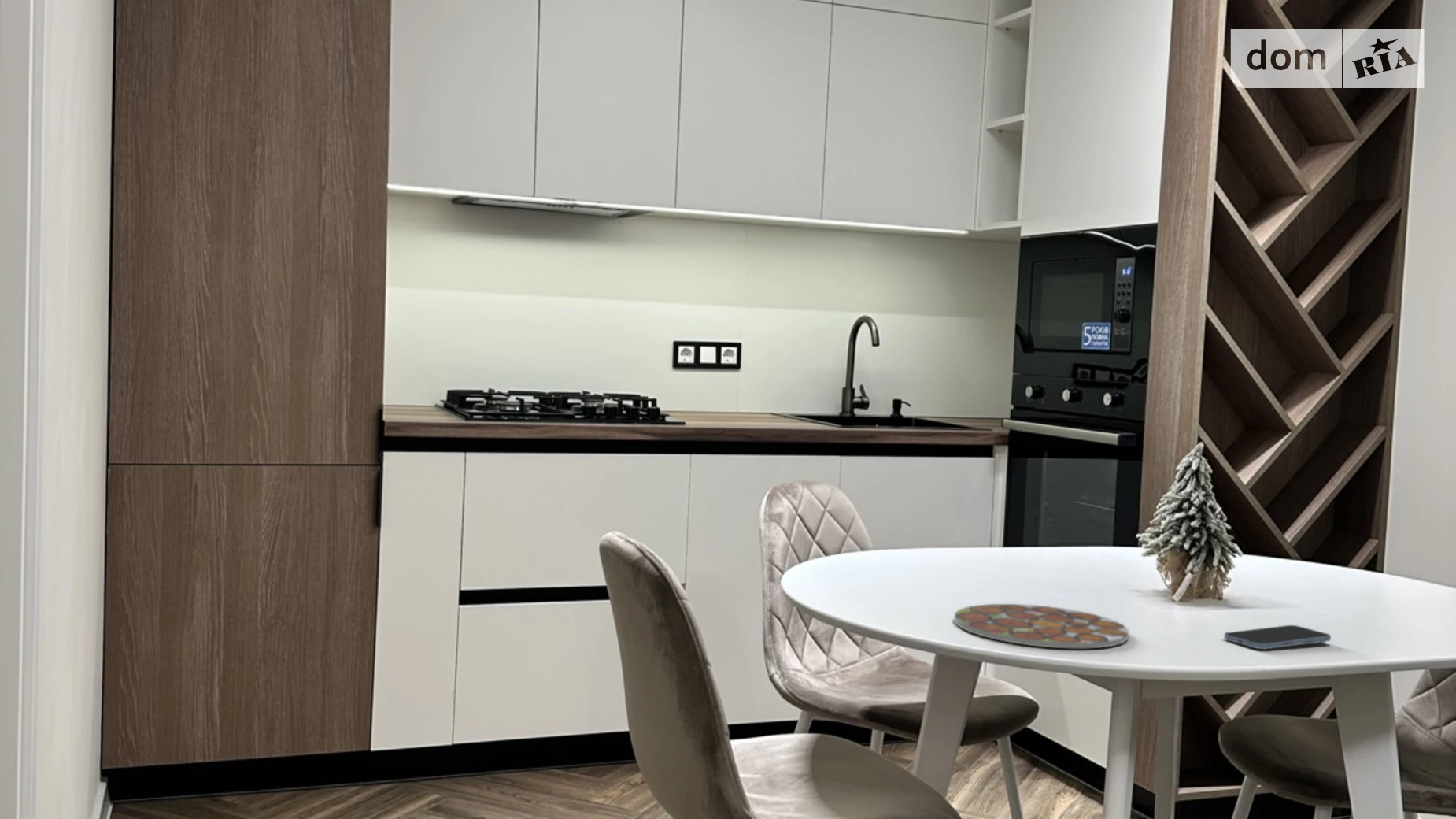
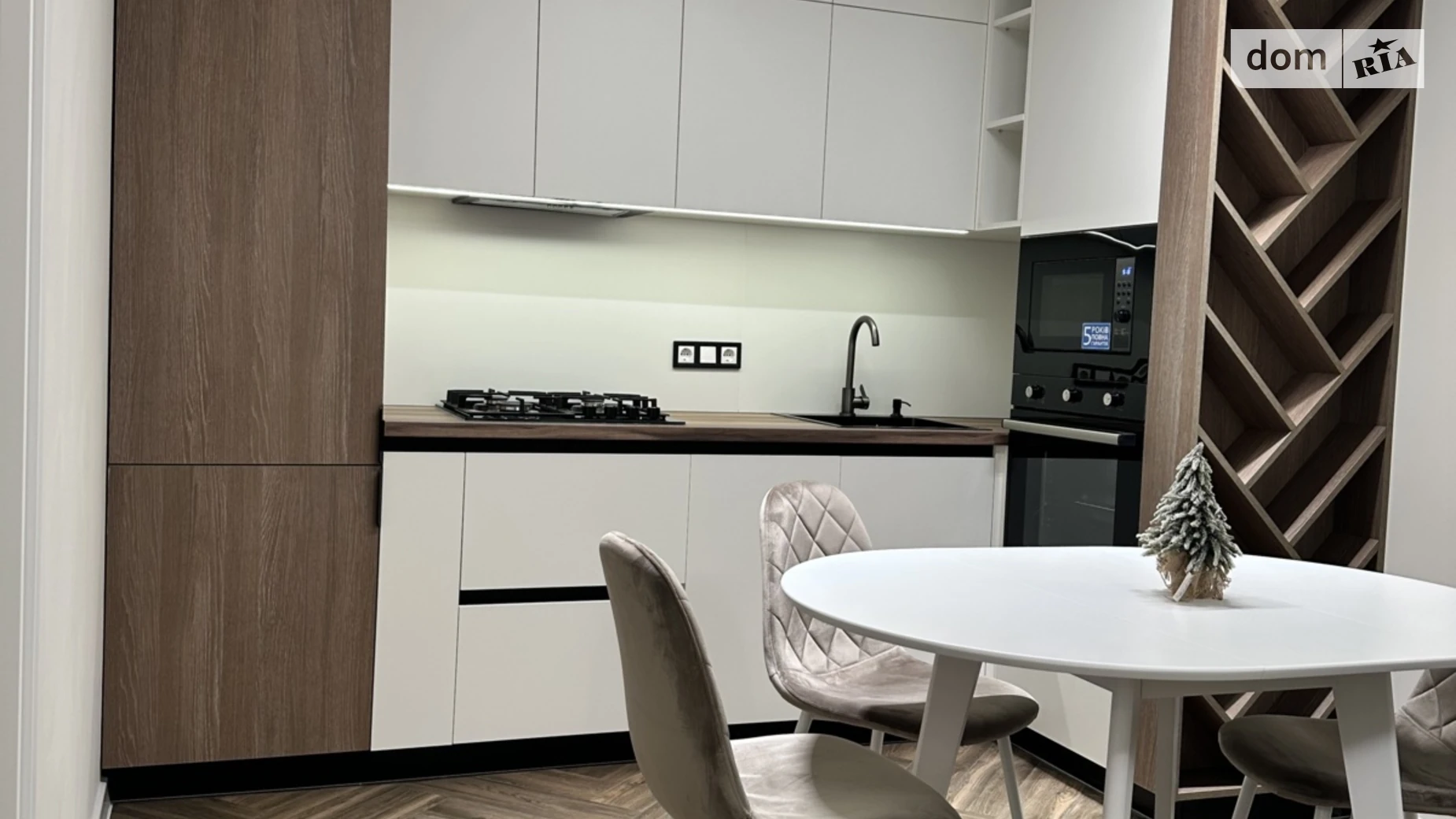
- smartphone [1223,624,1332,650]
- plate [953,603,1130,649]
